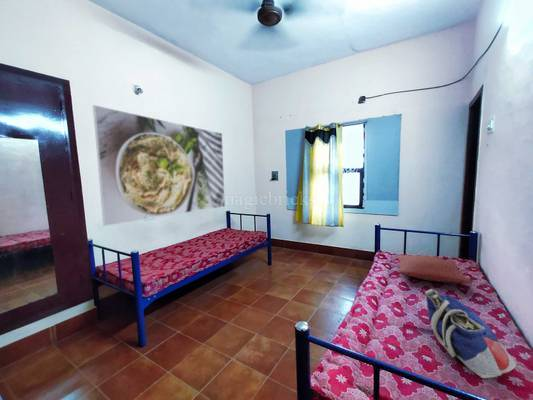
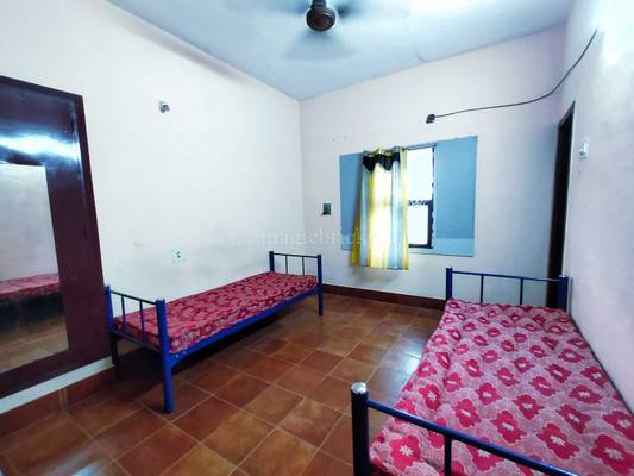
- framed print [92,104,226,227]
- tote bag [424,288,518,380]
- pillow [395,253,473,285]
